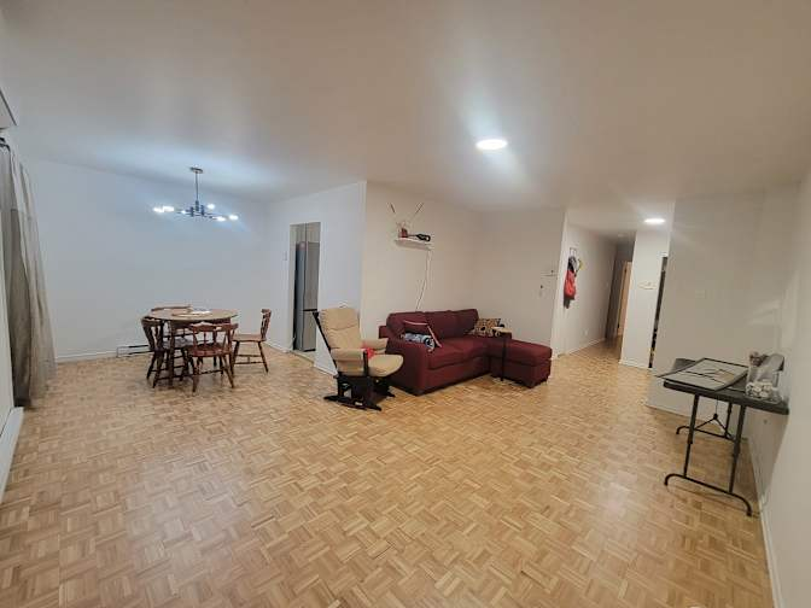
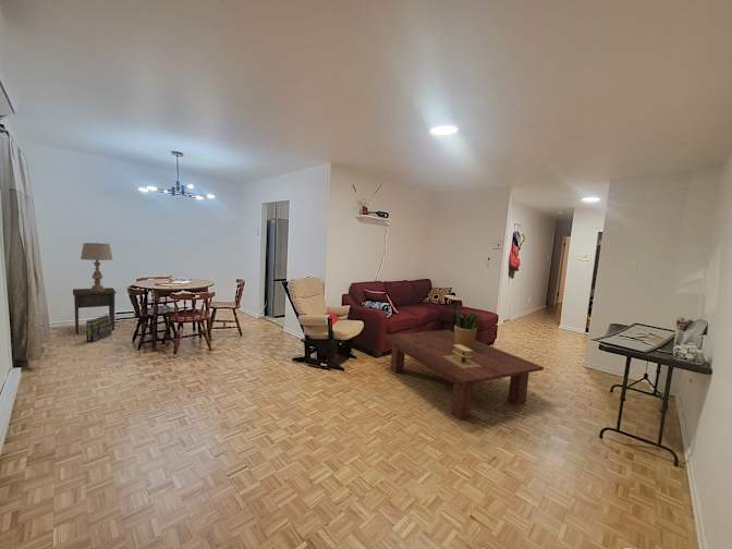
+ coffee table [382,329,545,420]
+ box [85,315,112,343]
+ nightstand [72,286,117,335]
+ potted plant [453,309,484,350]
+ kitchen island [443,344,480,368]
+ lamp [80,242,113,292]
